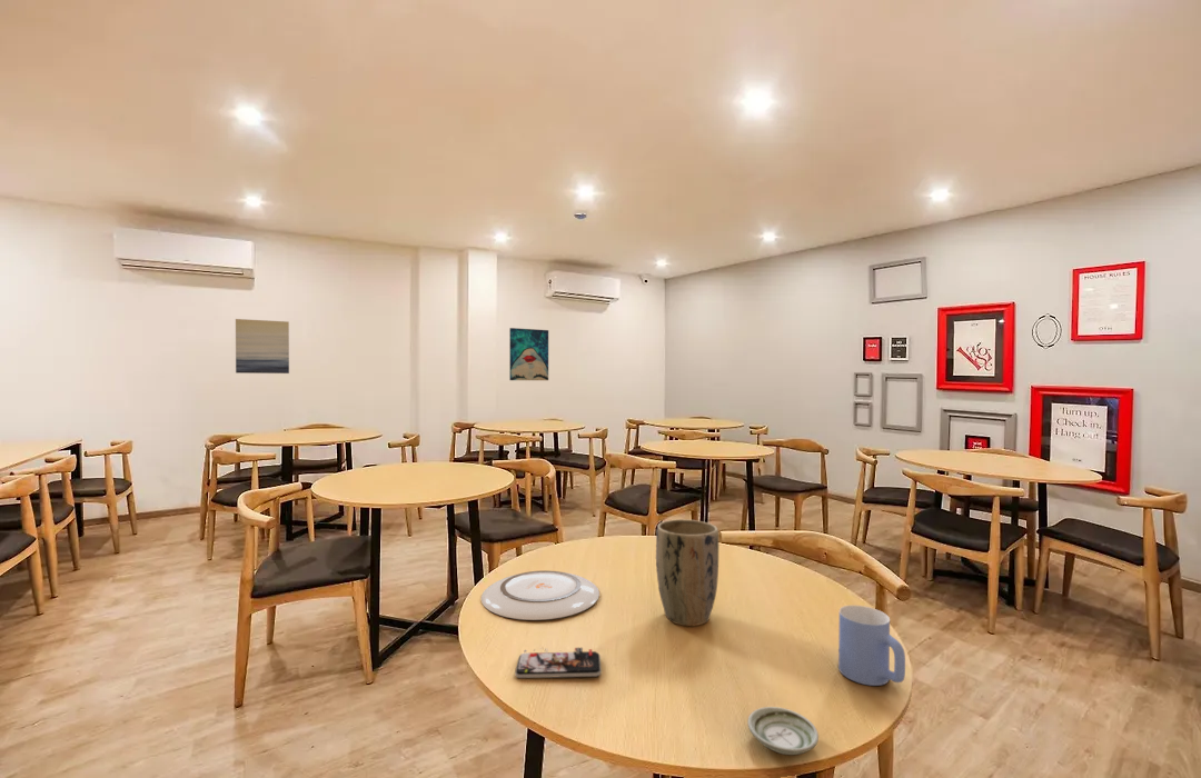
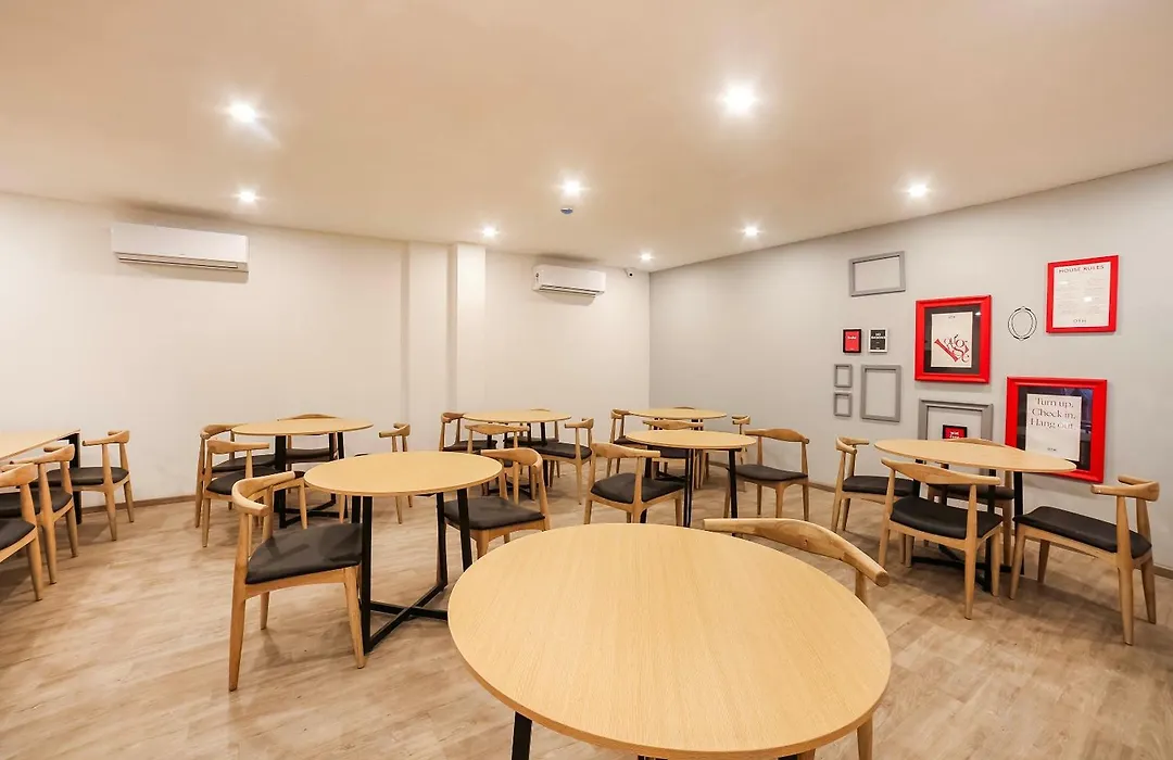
- wall art [235,318,290,375]
- wall art [508,327,549,381]
- plate [480,569,600,621]
- mug [837,605,906,687]
- smartphone [514,646,602,679]
- plant pot [655,518,719,627]
- saucer [746,706,820,756]
